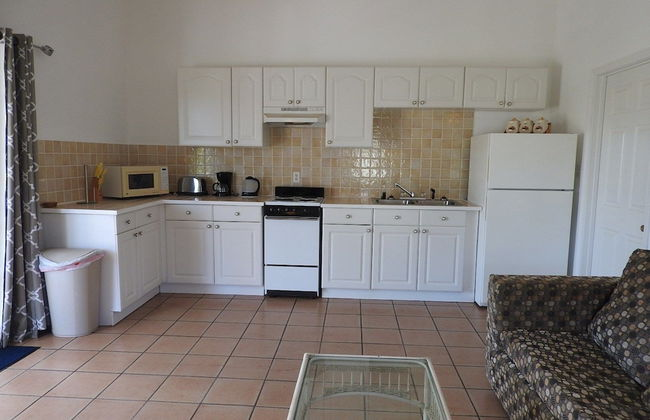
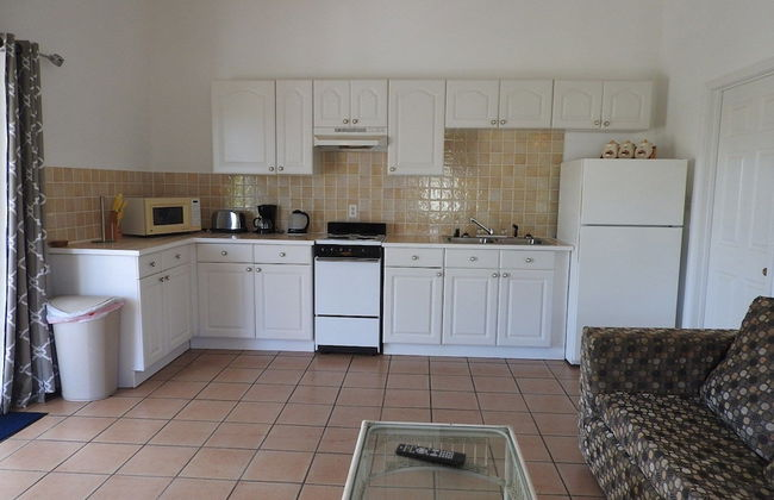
+ remote control [394,443,467,467]
